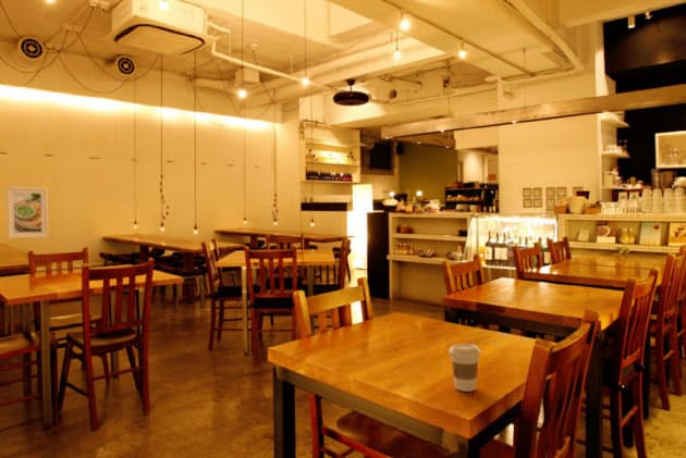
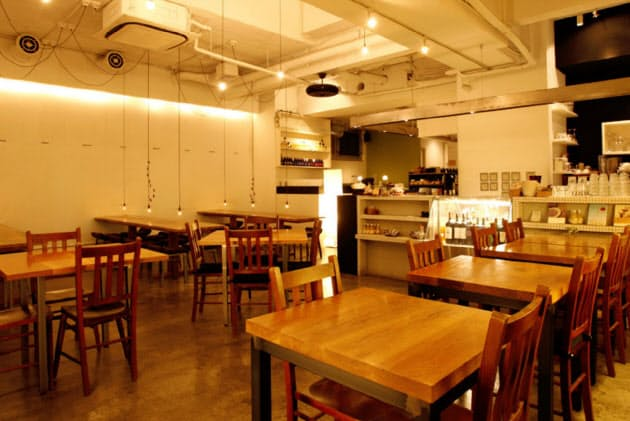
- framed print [5,186,49,239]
- coffee cup [448,343,482,393]
